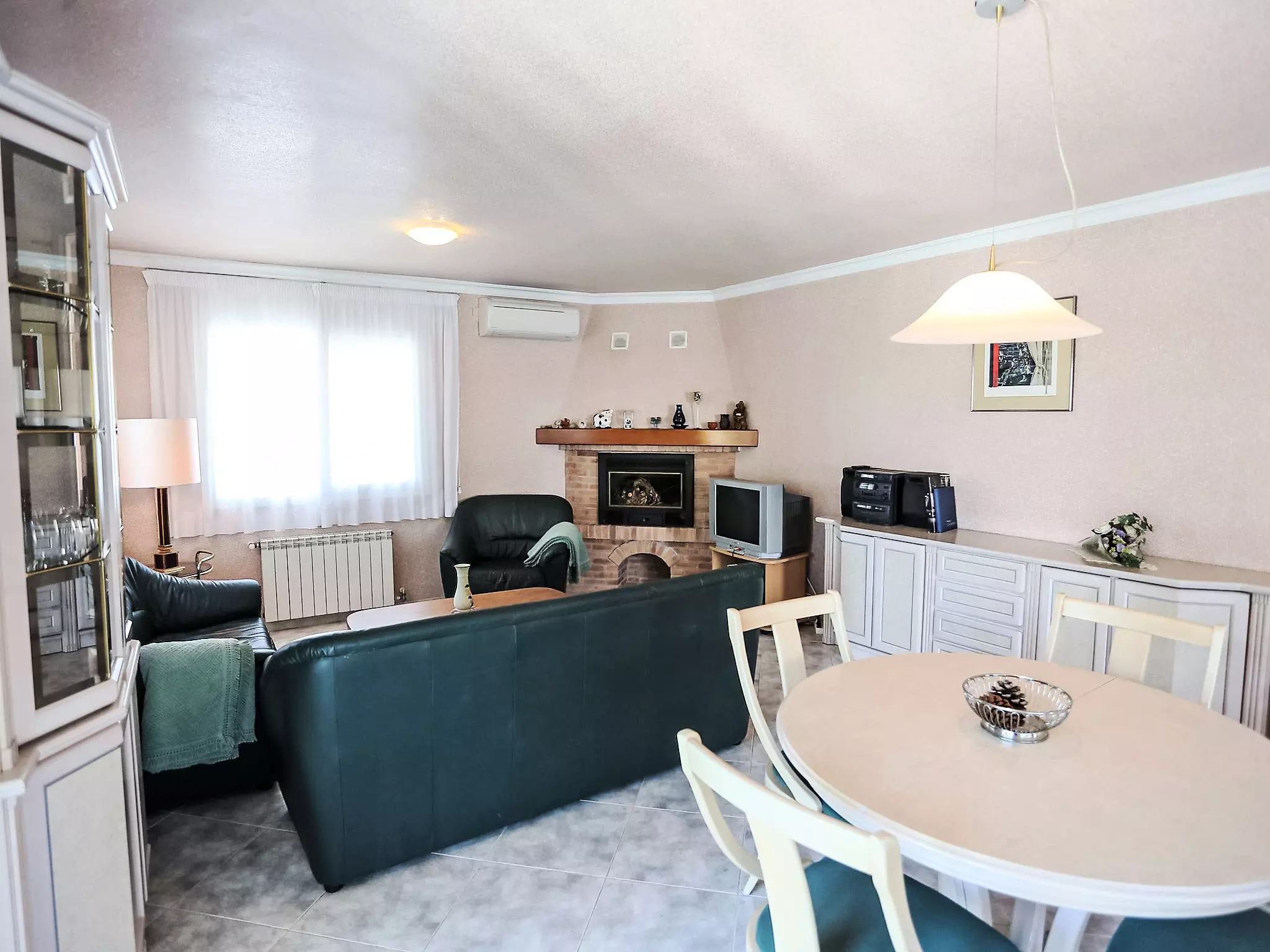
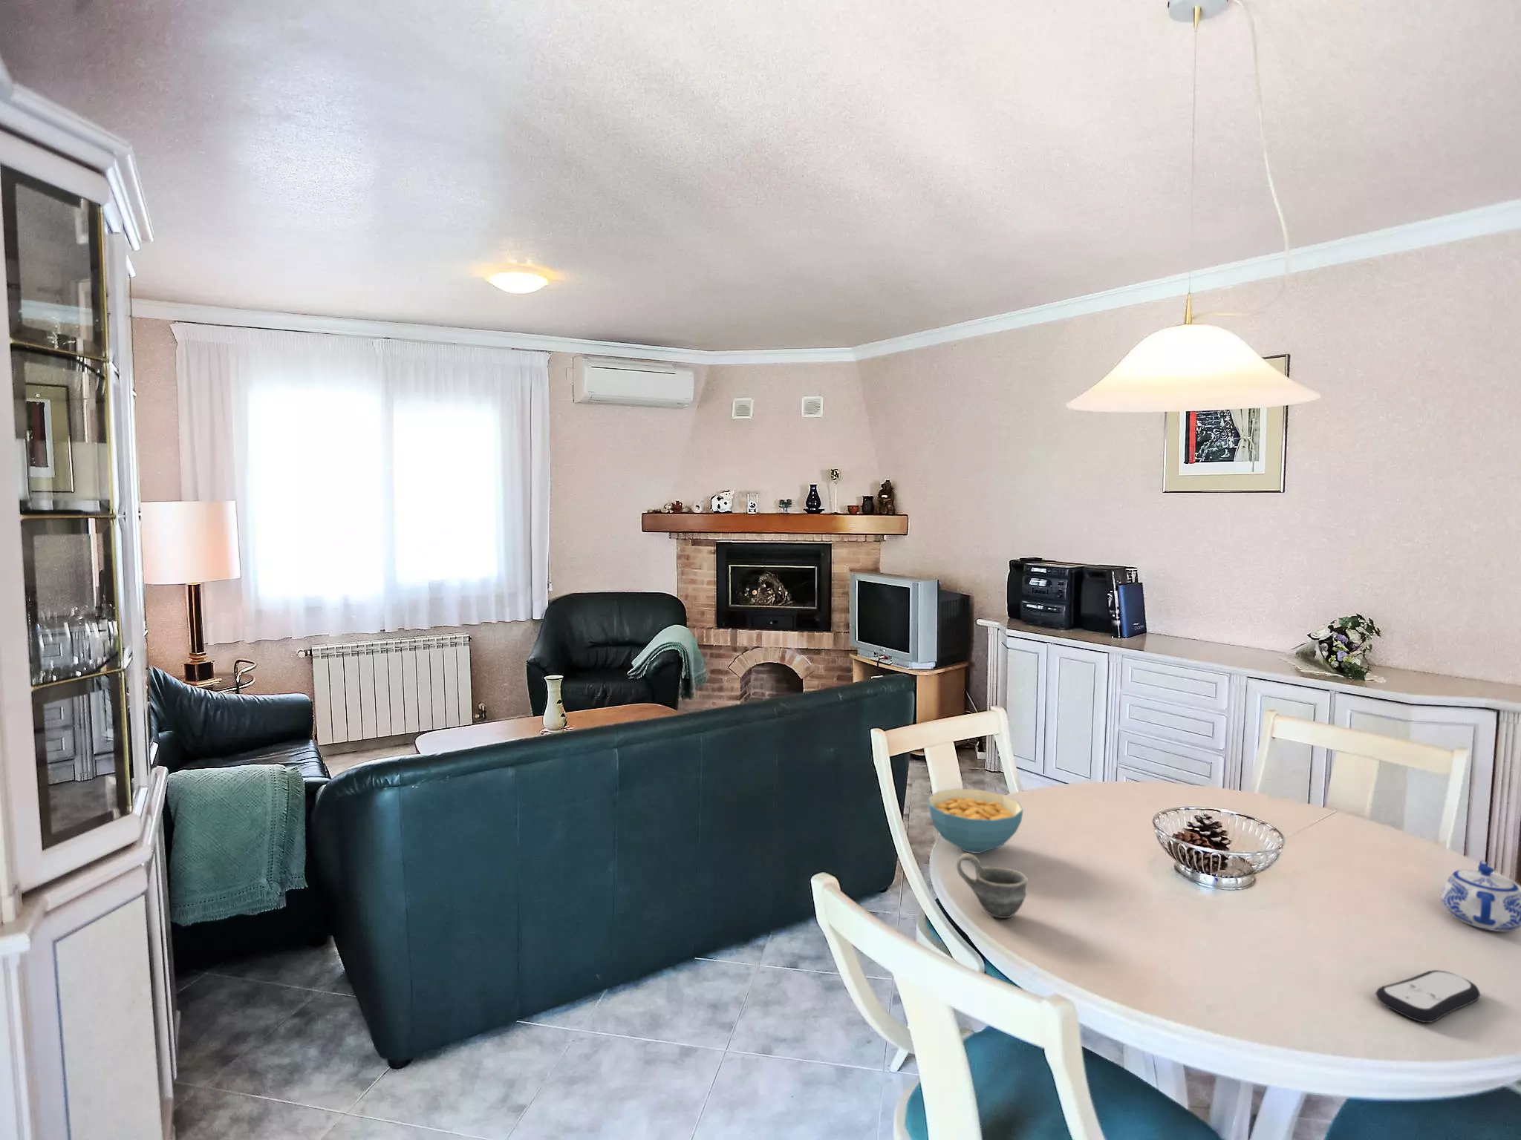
+ cereal bowl [927,788,1024,854]
+ cup [955,853,1029,918]
+ teapot [1440,860,1521,932]
+ remote control [1375,969,1481,1024]
